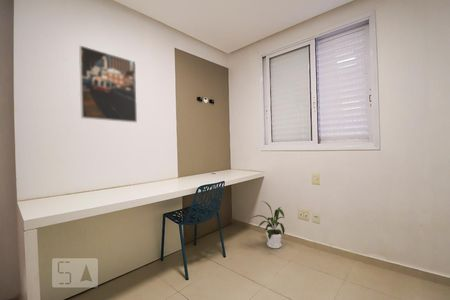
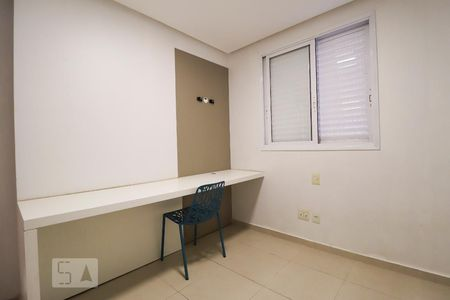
- house plant [250,200,286,249]
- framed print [78,44,138,124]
